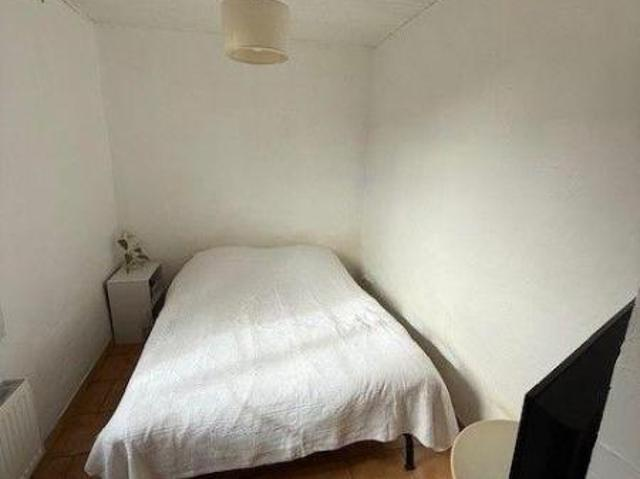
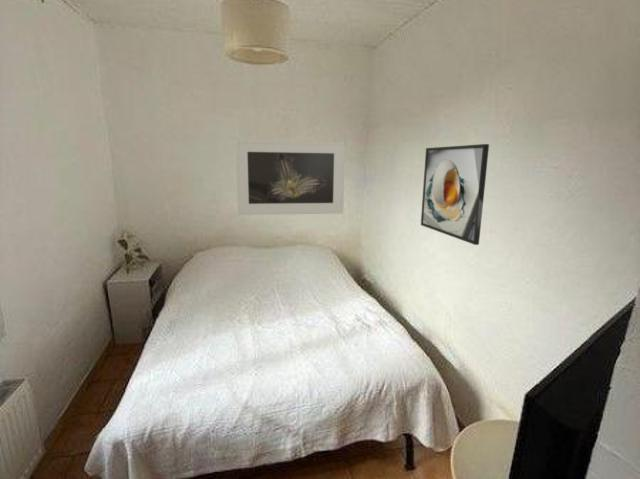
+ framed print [234,139,346,216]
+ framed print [420,143,490,246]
